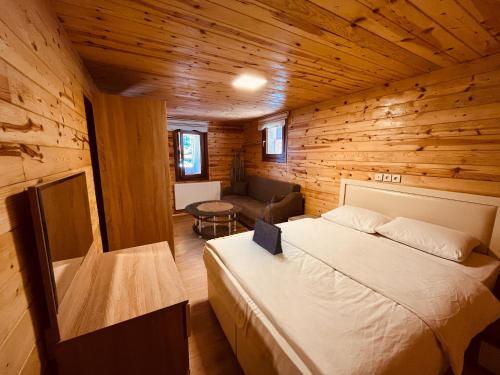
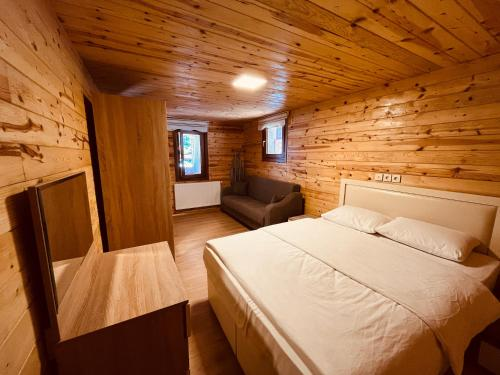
- coffee table [184,199,246,240]
- tote bag [251,202,284,256]
